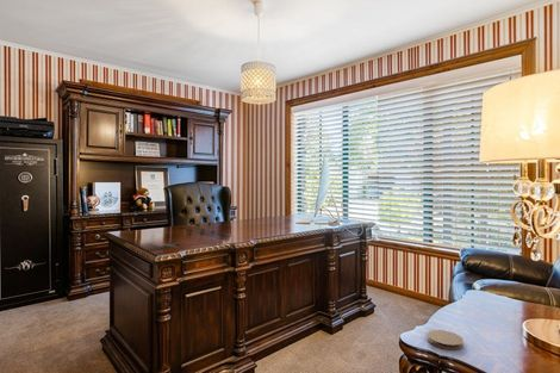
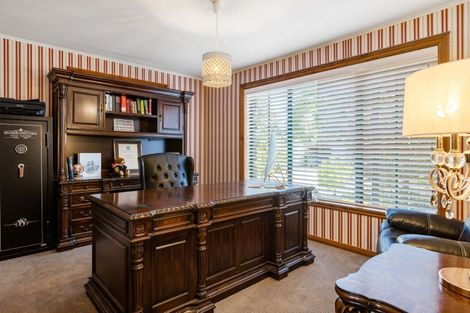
- coaster [427,329,465,350]
